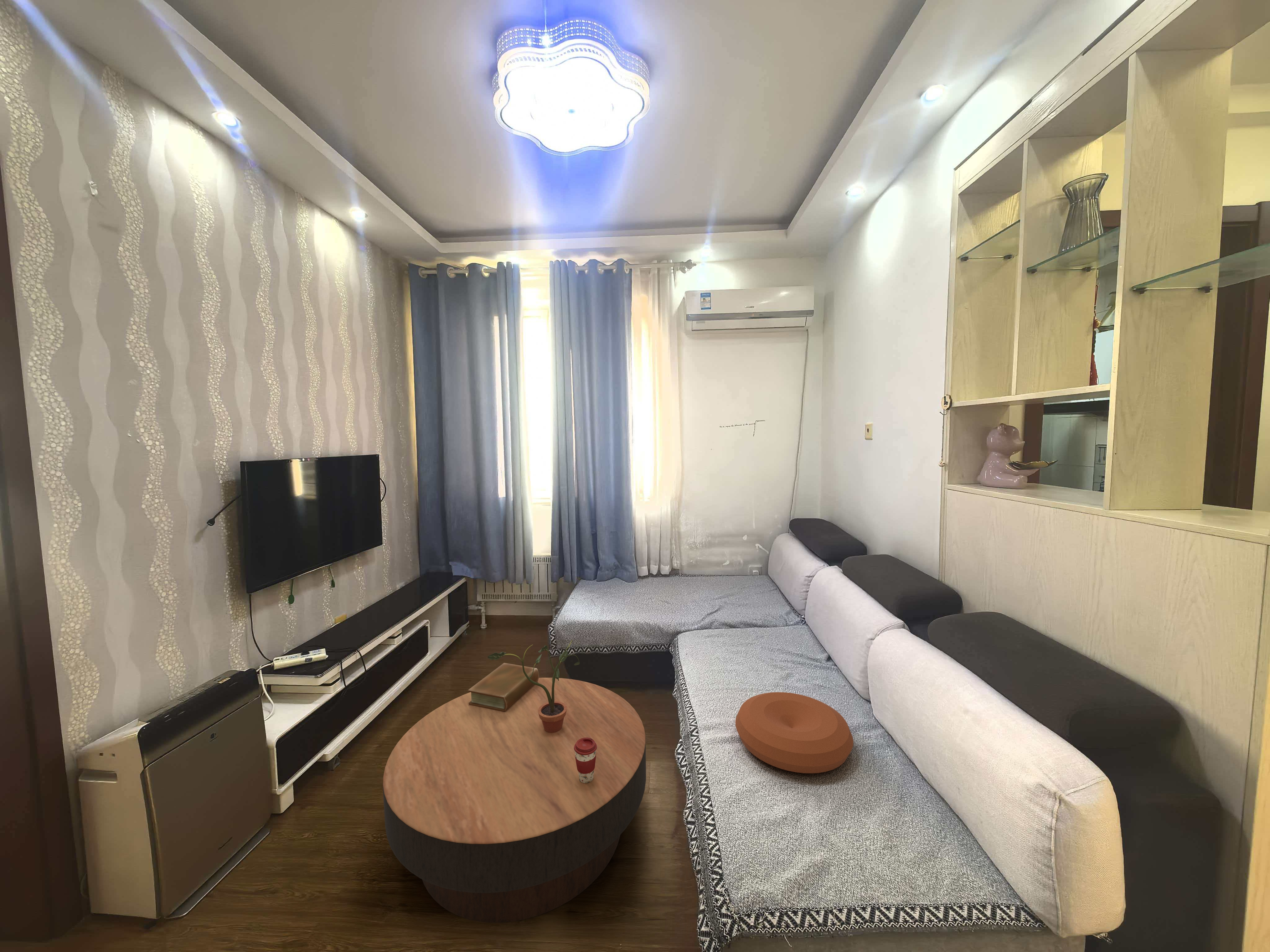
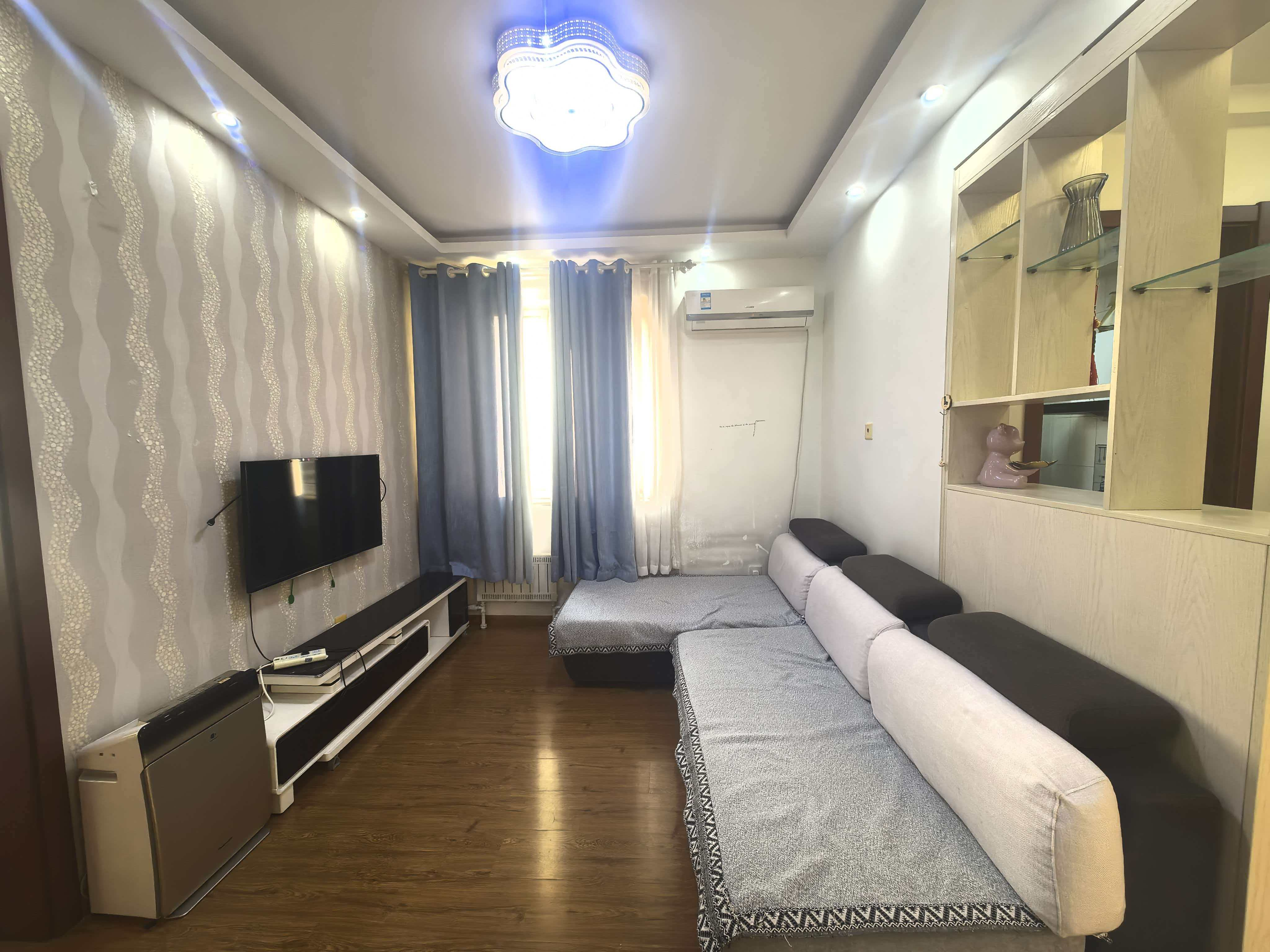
- coffee table [383,677,646,923]
- coffee cup [574,738,597,783]
- book [468,663,539,712]
- potted plant [487,640,580,733]
- cushion [735,692,854,774]
